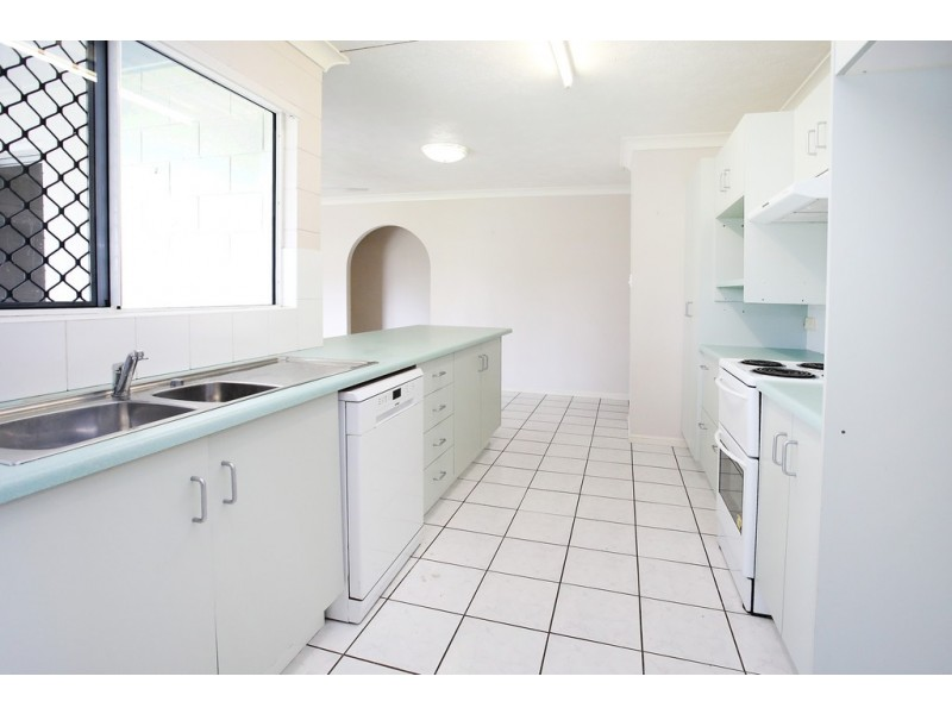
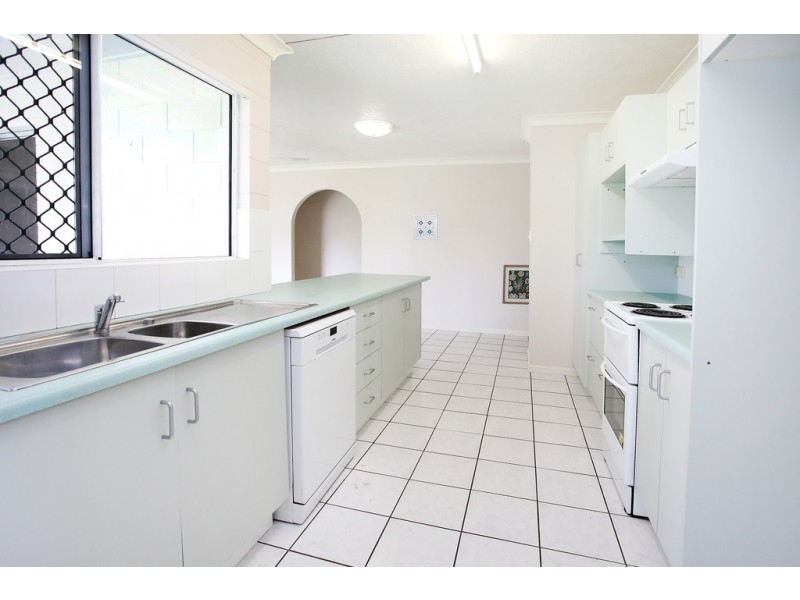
+ wall art [501,264,530,306]
+ wall art [412,214,439,241]
